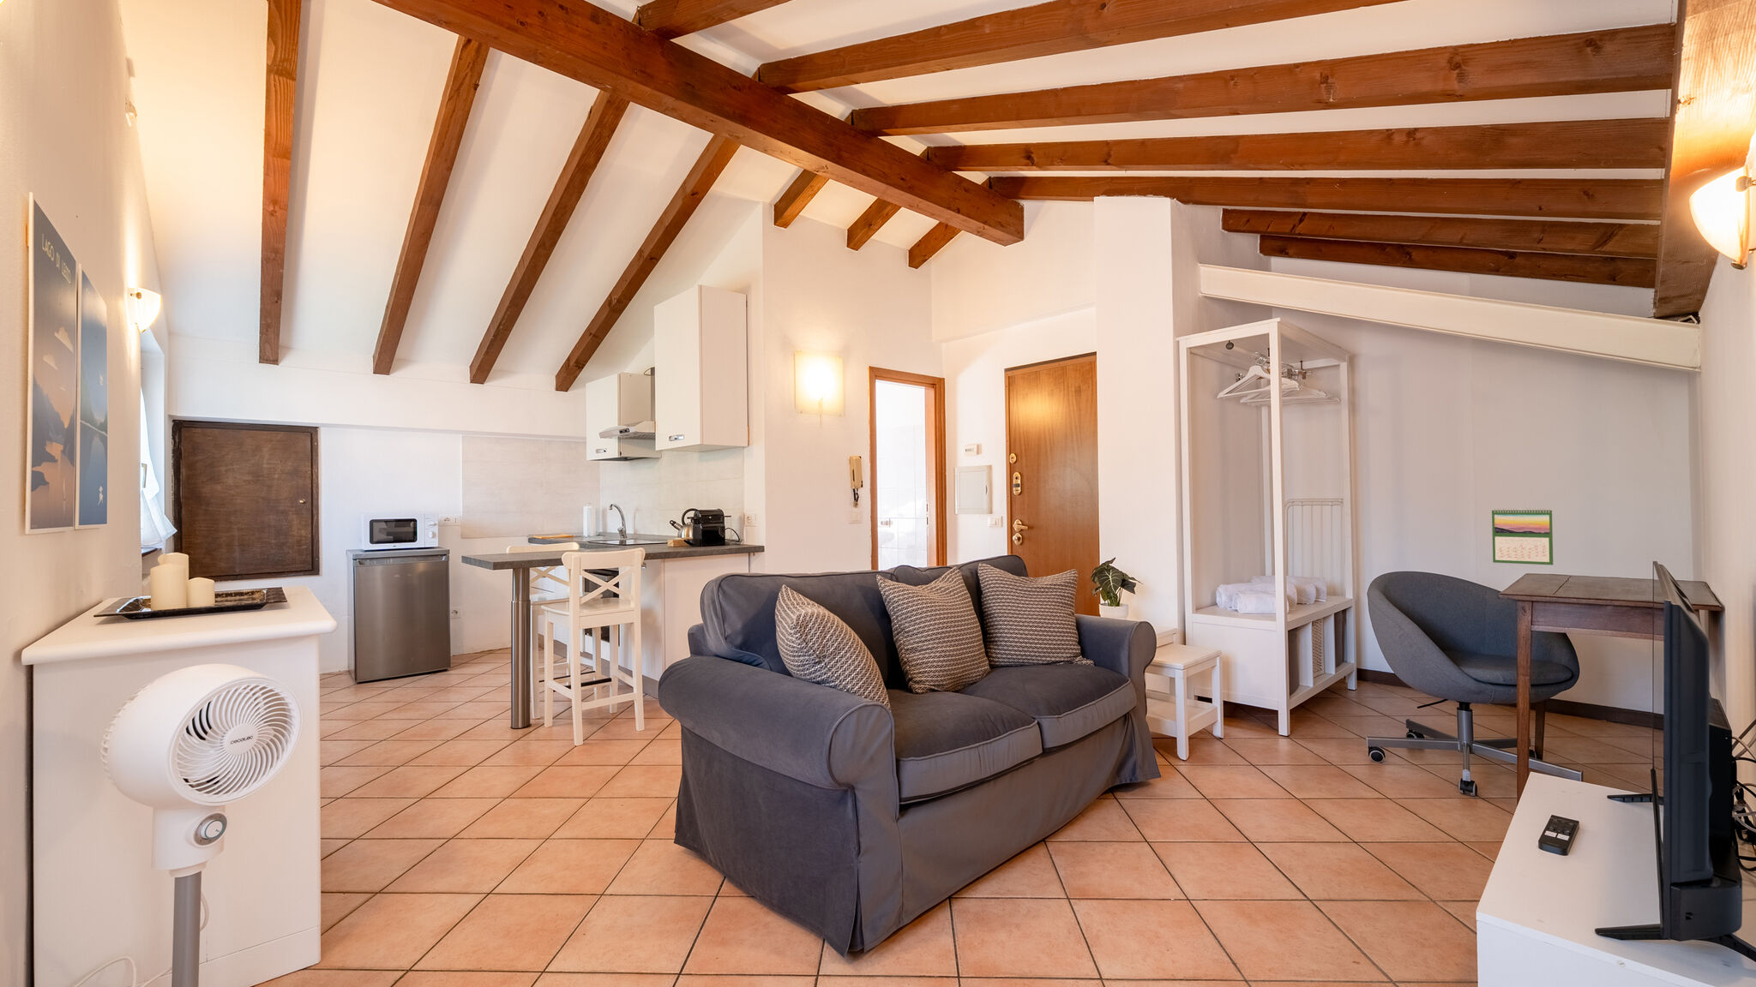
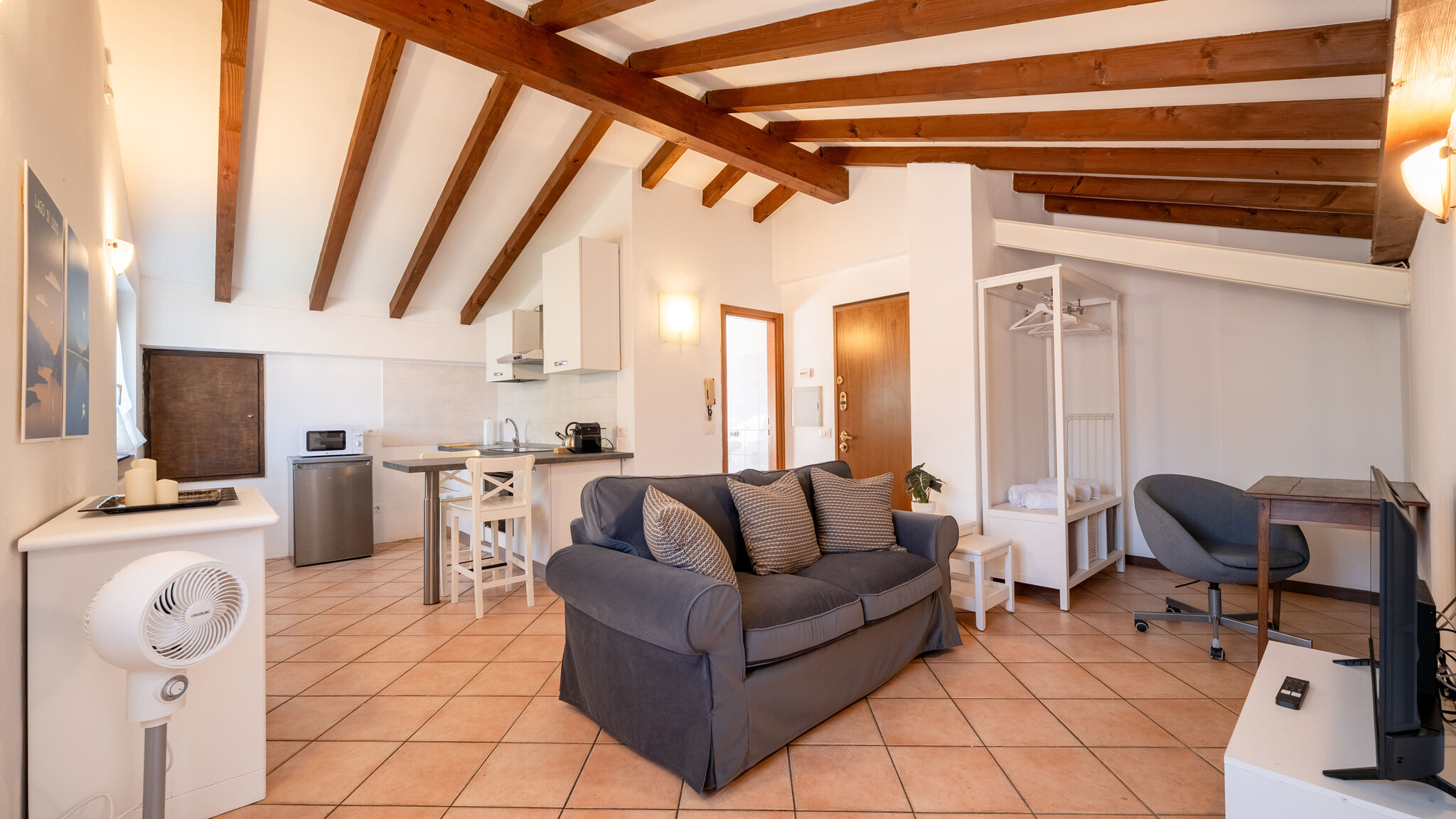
- calendar [1491,507,1553,565]
